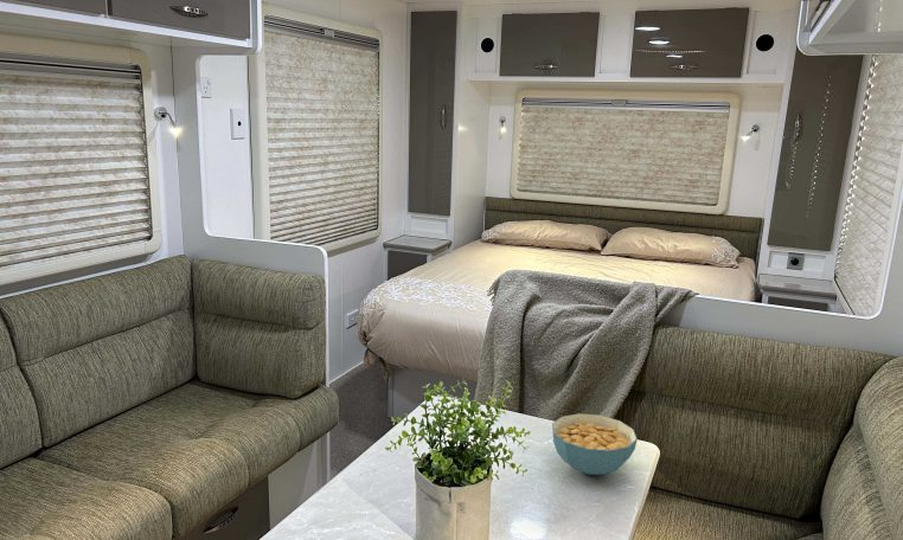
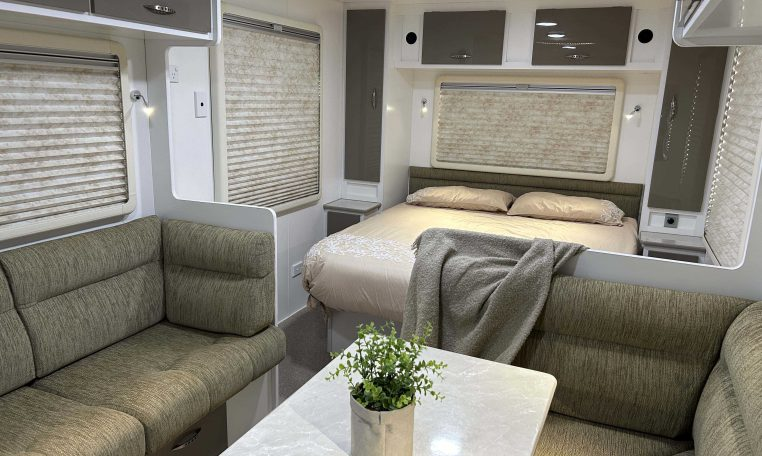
- cereal bowl [551,412,639,476]
